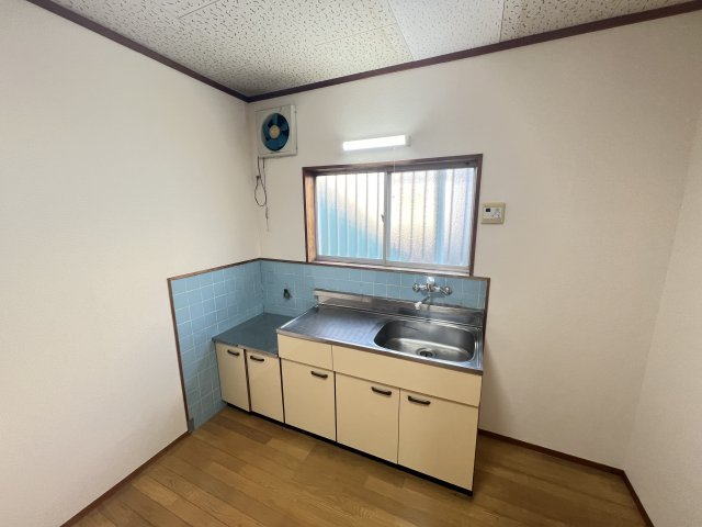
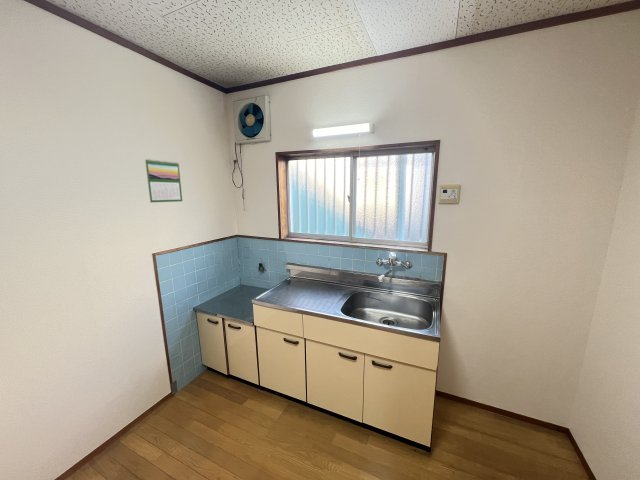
+ calendar [144,158,183,203]
